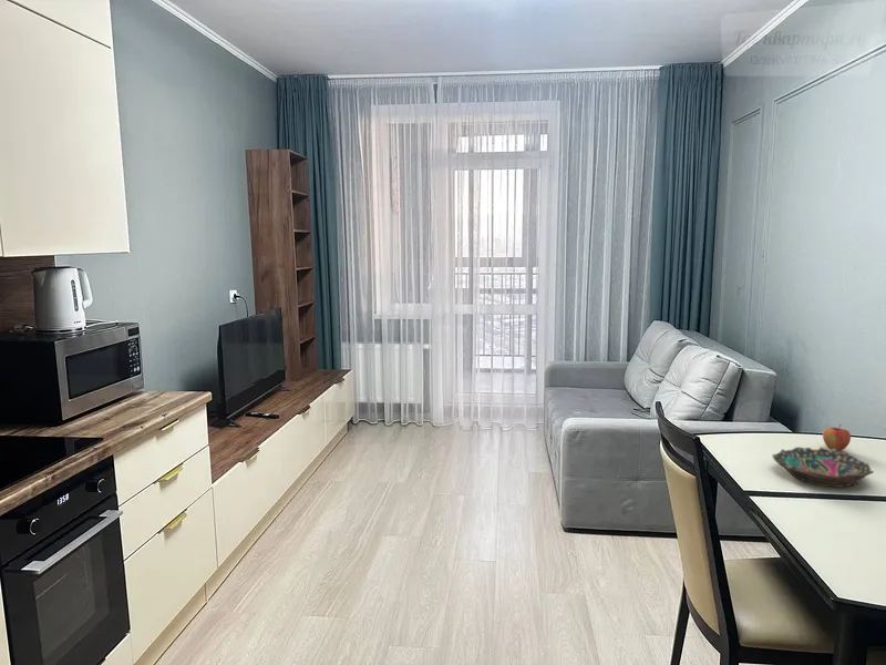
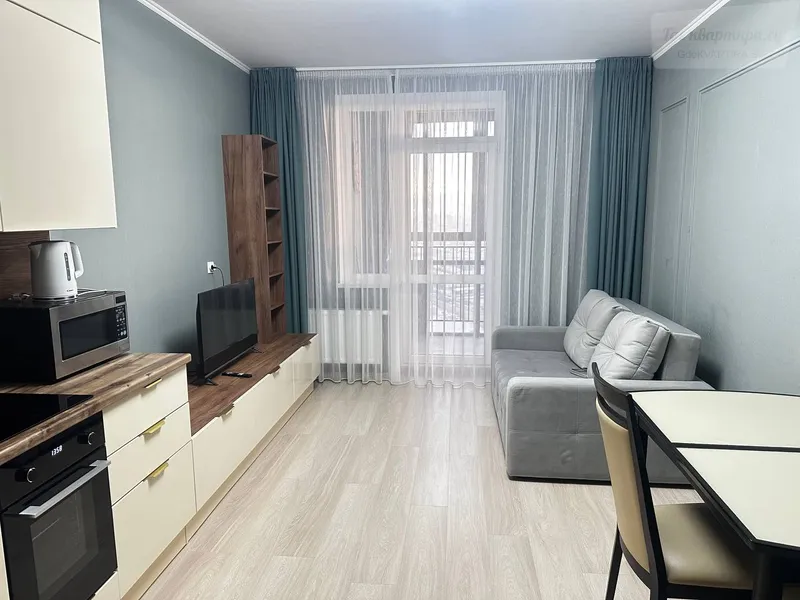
- apple [822,423,852,452]
- bowl [771,446,875,489]
